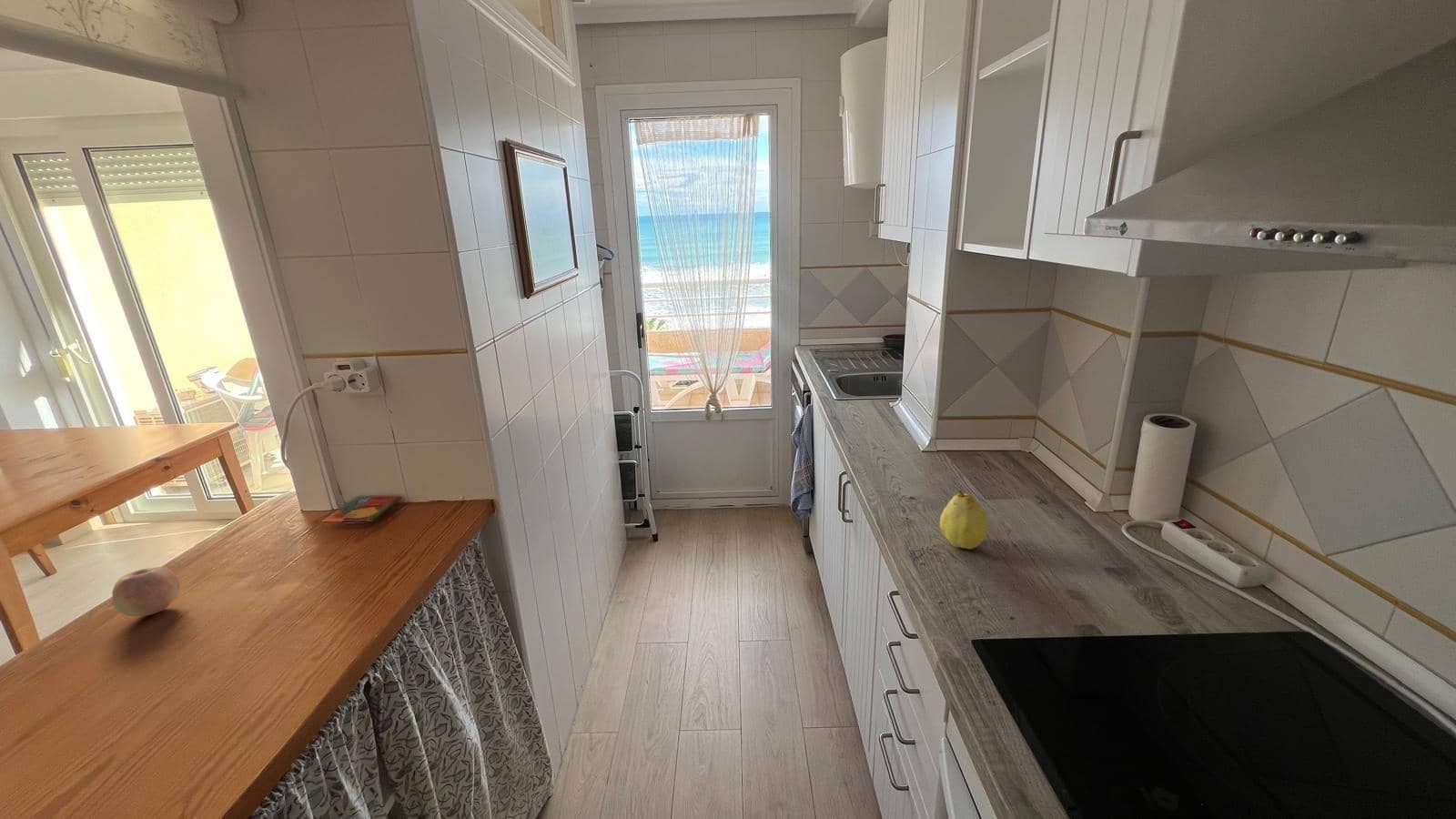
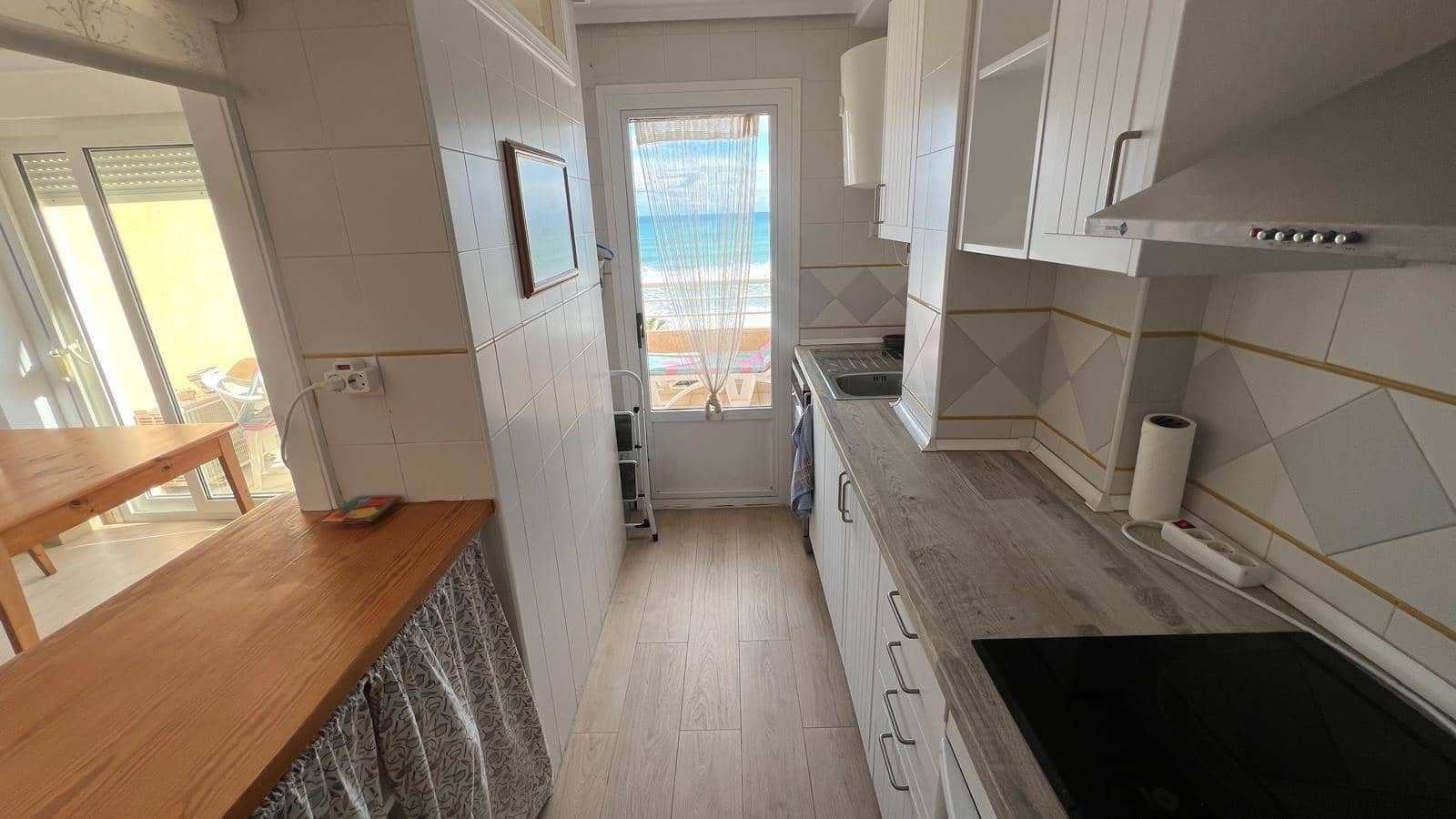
- fruit [111,566,181,617]
- fruit [939,489,989,550]
